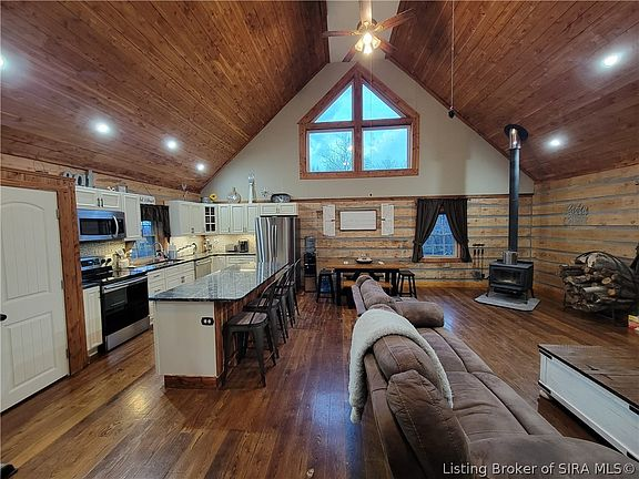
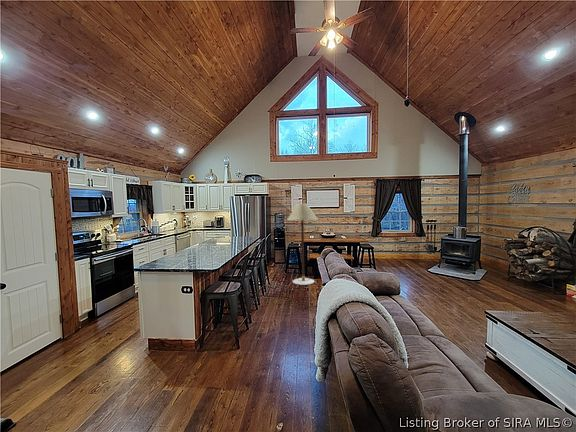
+ floor lamp [286,203,319,286]
